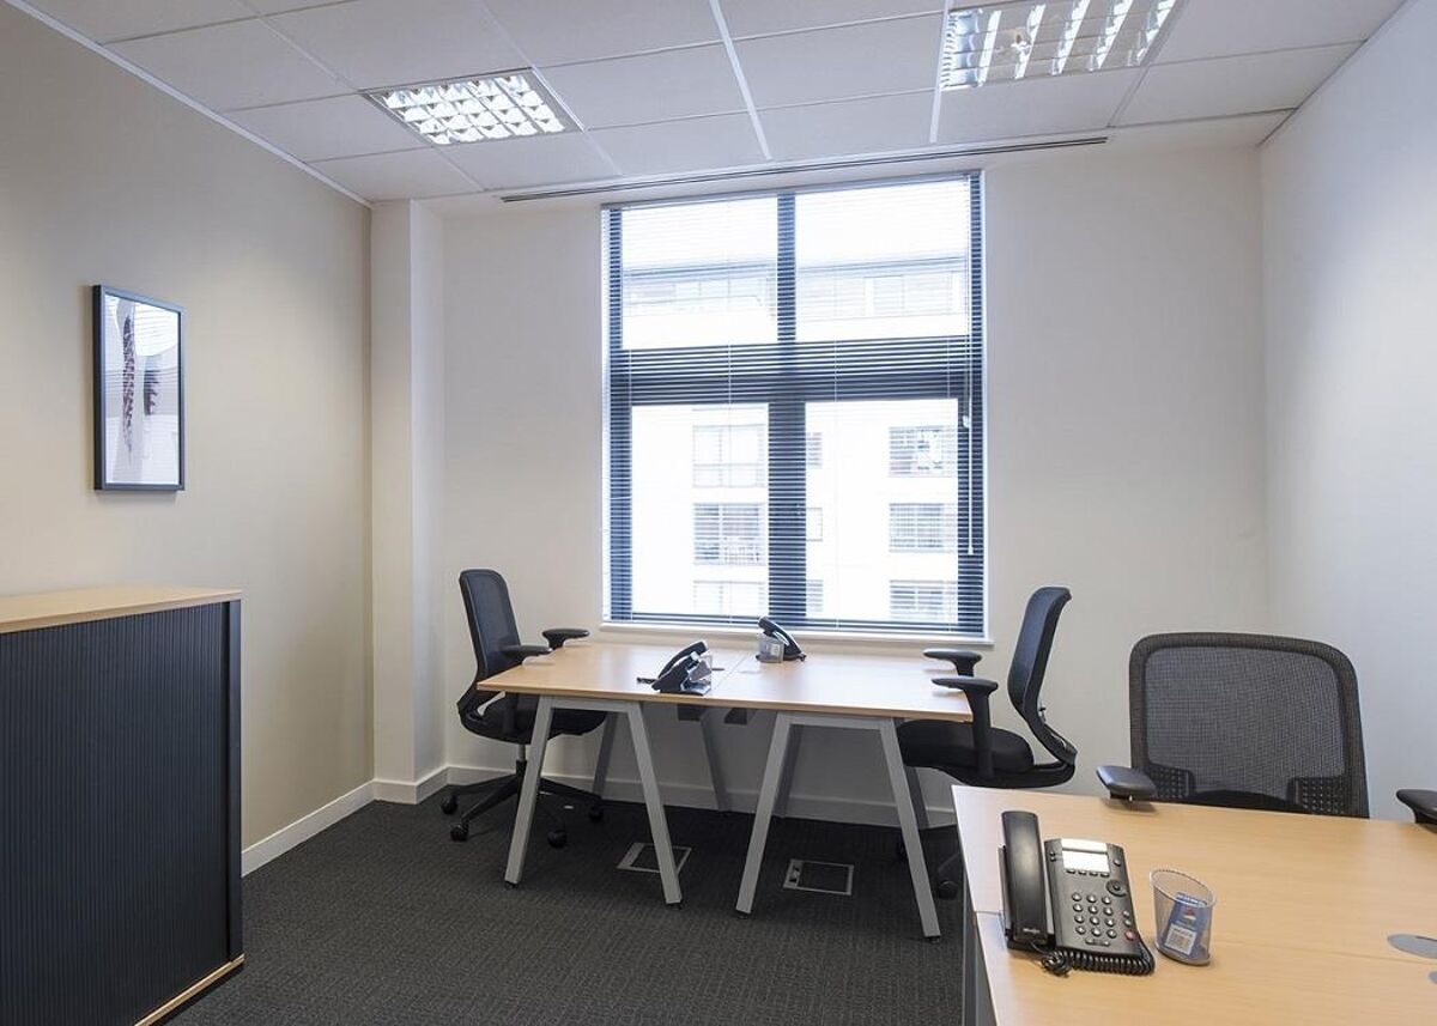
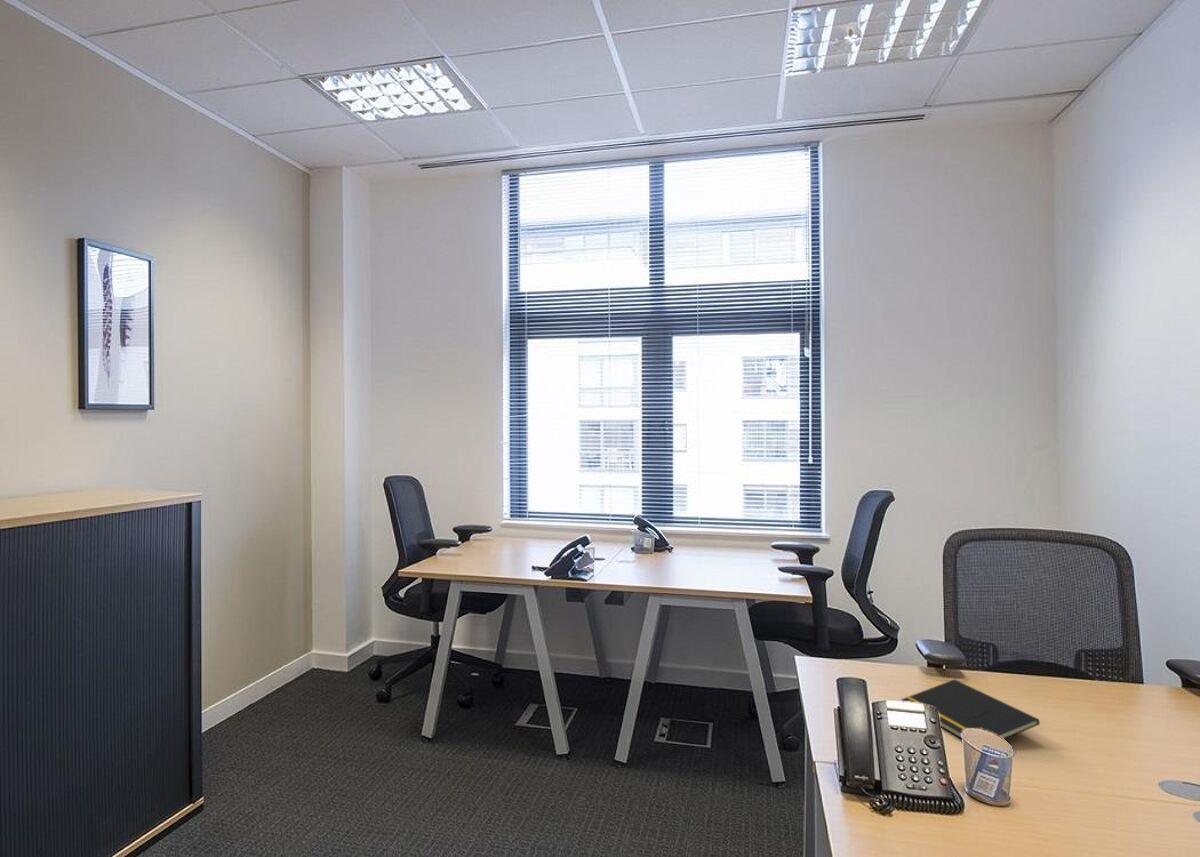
+ notepad [901,678,1041,740]
